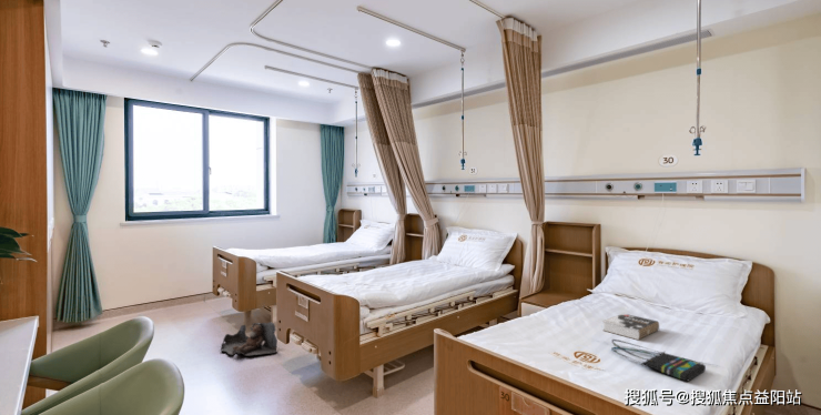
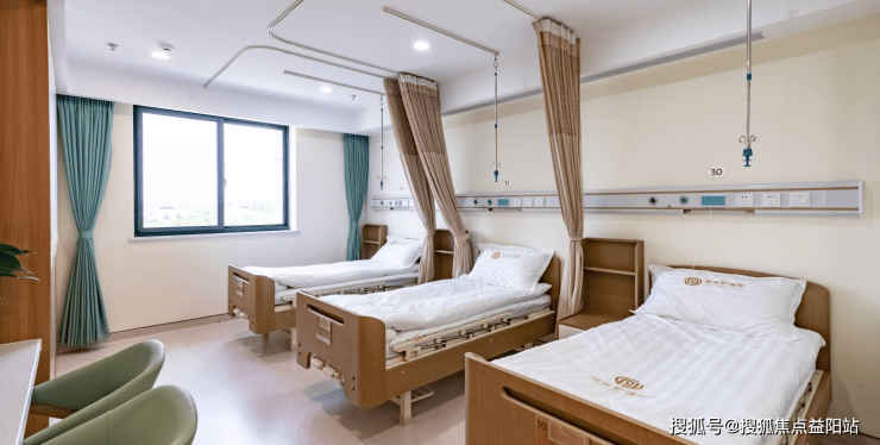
- book [601,313,660,341]
- bag [220,321,278,357]
- tote bag [610,338,707,383]
